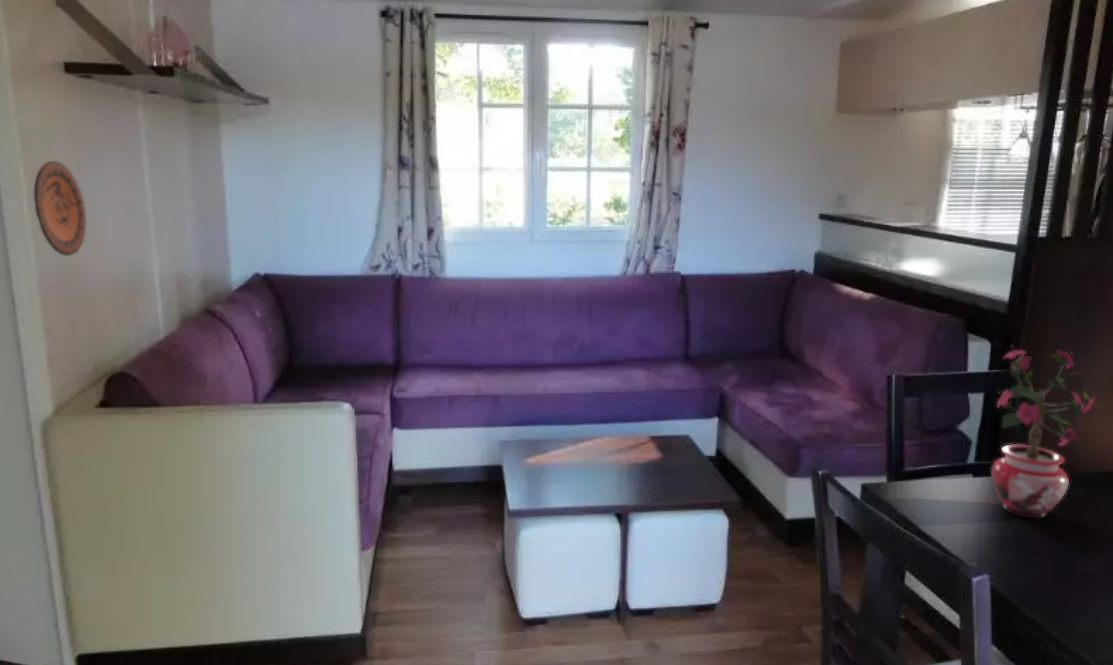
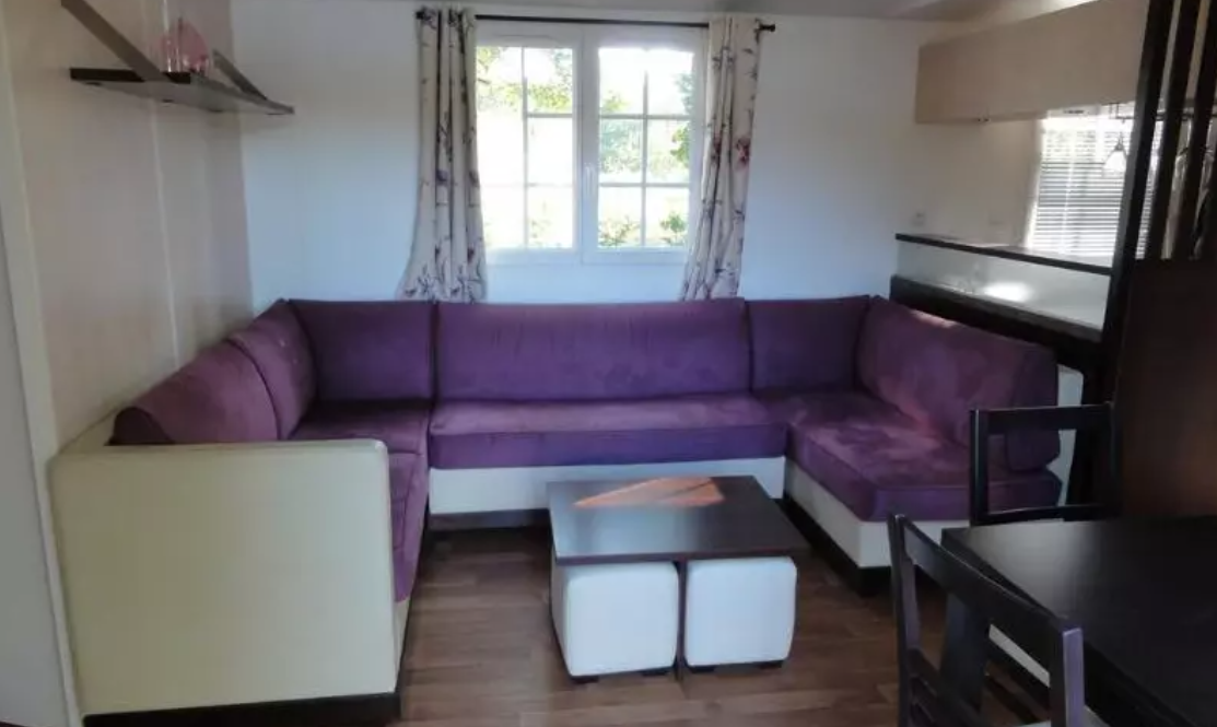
- potted plant [990,344,1101,519]
- decorative plate [33,160,87,257]
